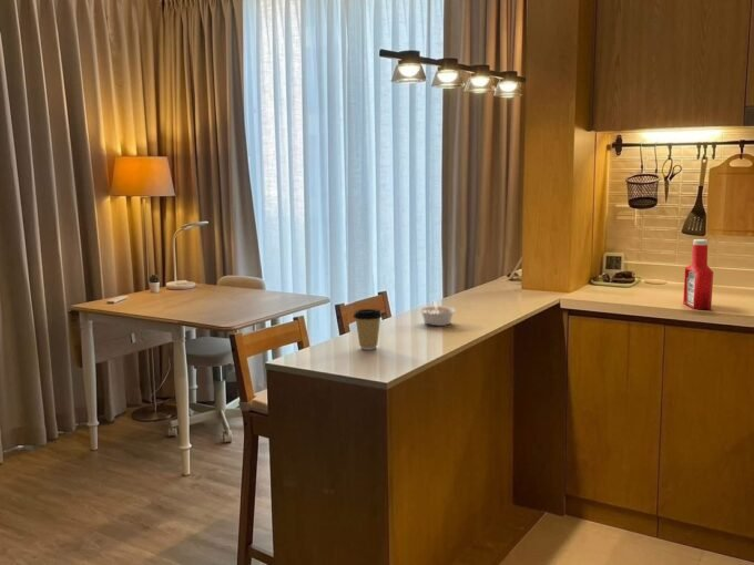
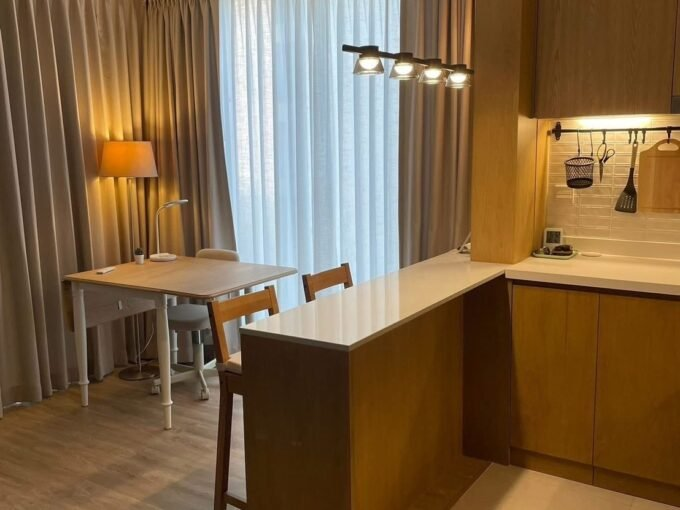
- coffee cup [353,308,384,351]
- soap bottle [682,238,714,310]
- legume [418,300,457,327]
